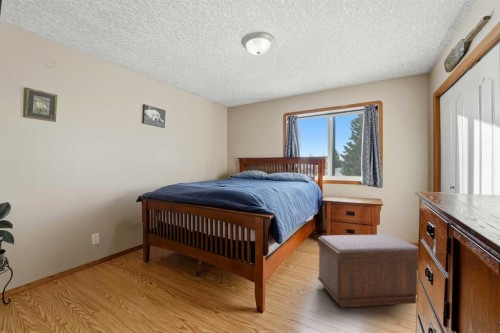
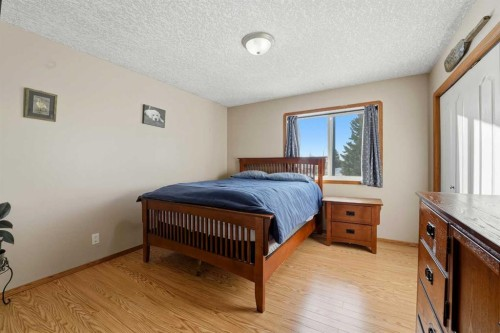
- bench [317,234,419,309]
